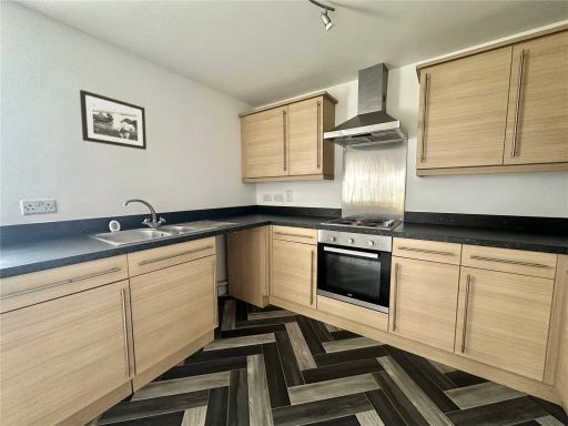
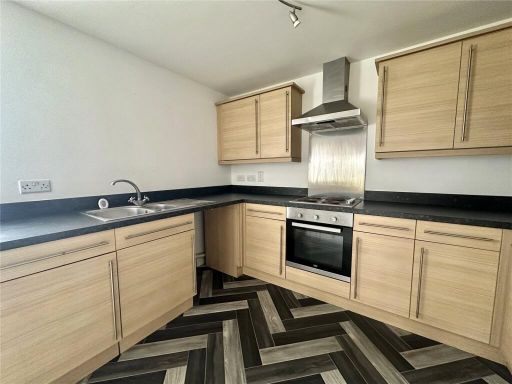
- picture frame [79,89,148,151]
